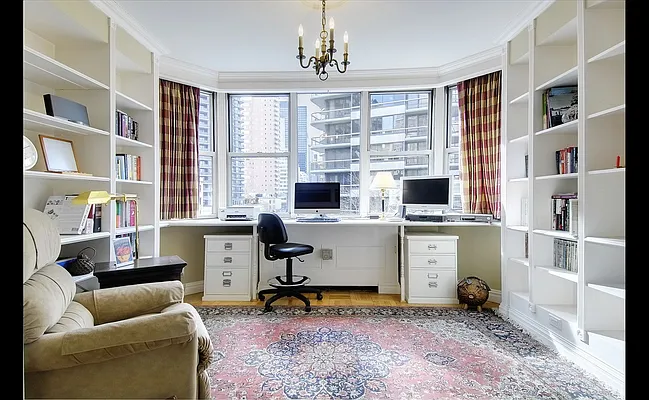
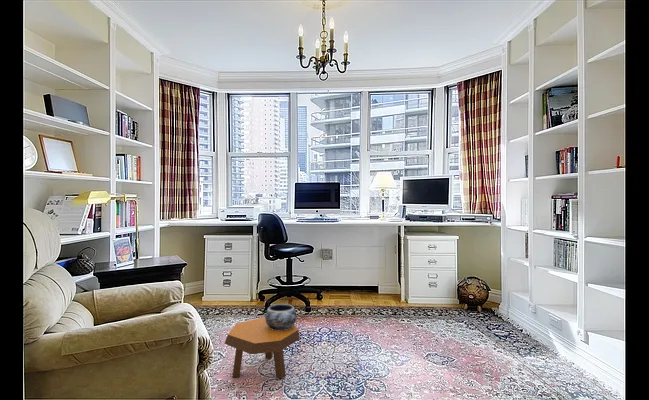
+ decorative bowl [264,303,298,331]
+ footstool [223,317,300,380]
